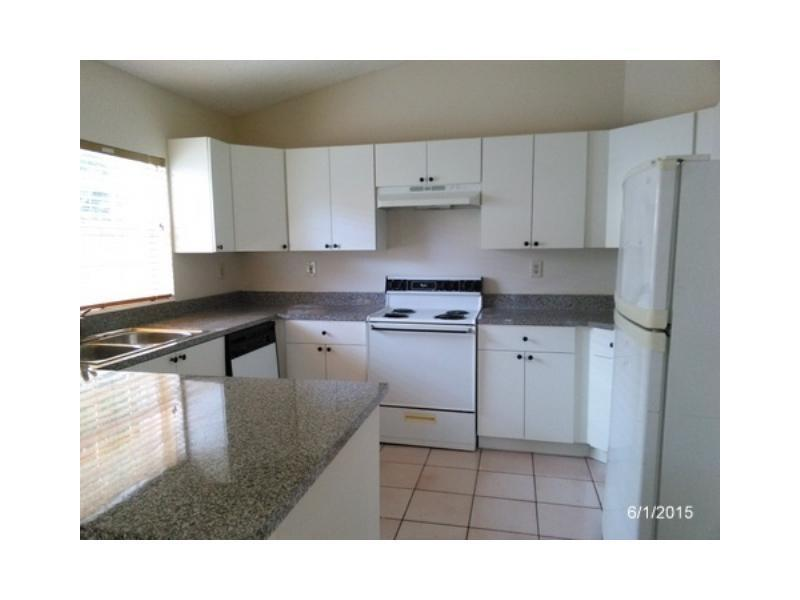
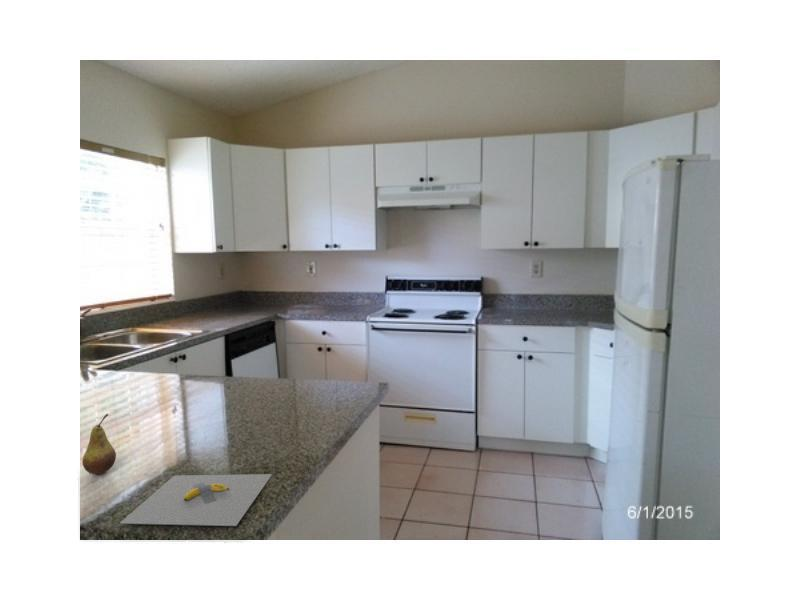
+ banana [119,473,272,527]
+ fruit [81,413,117,475]
